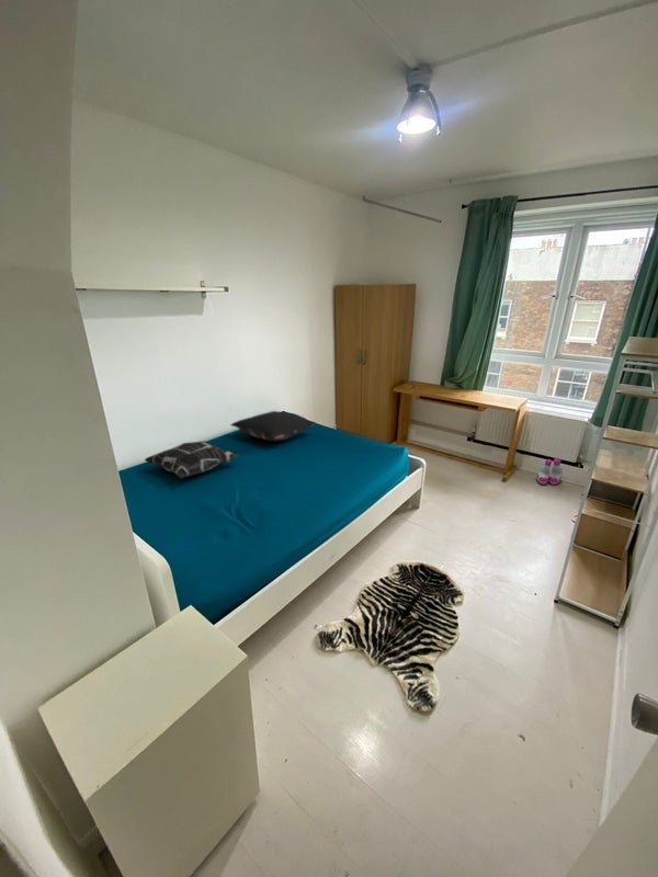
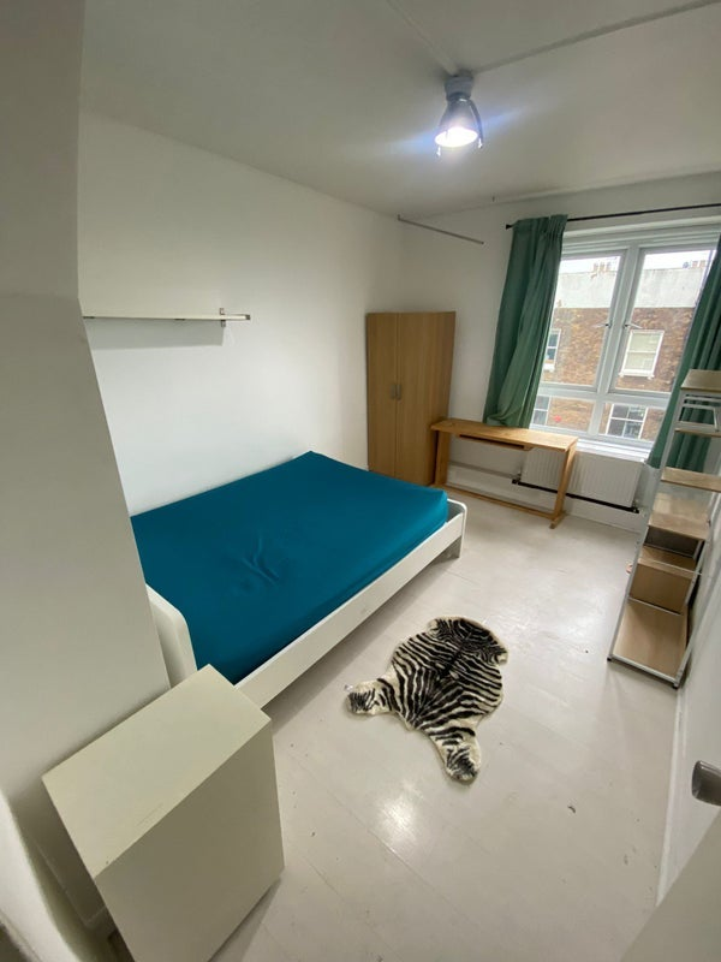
- decorative pillow [144,441,239,479]
- boots [535,457,564,486]
- pillow [229,410,316,442]
